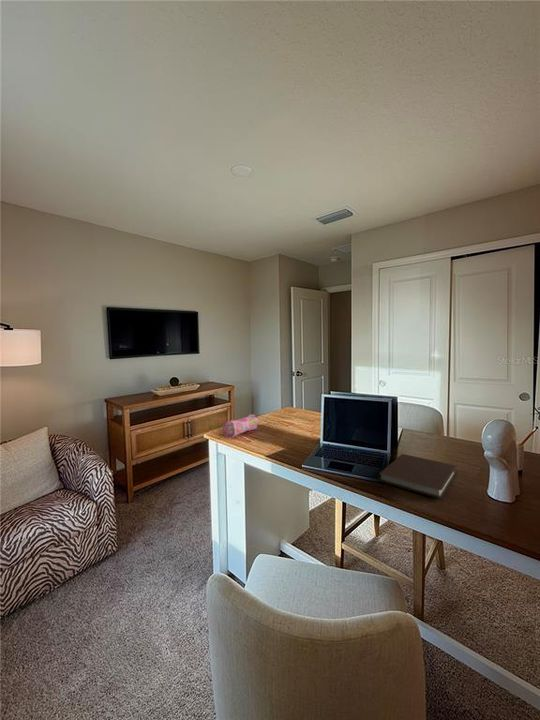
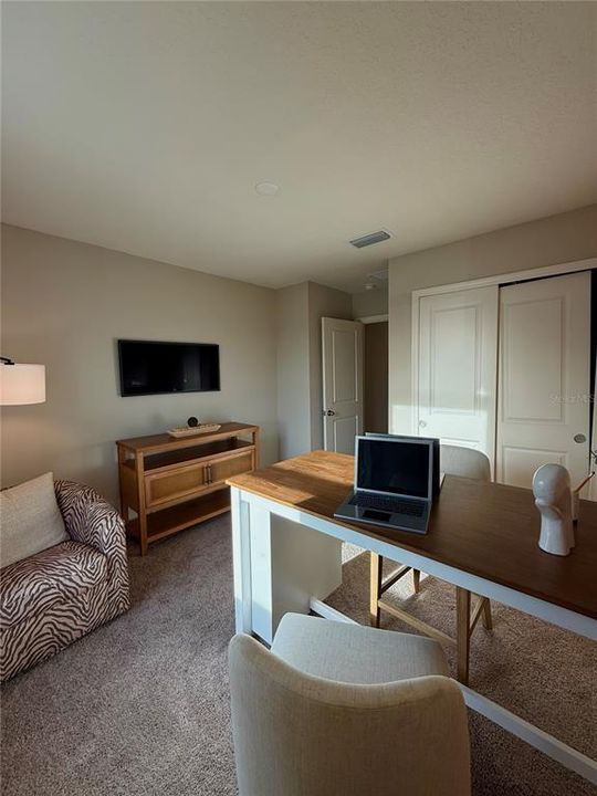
- pencil case [222,413,259,438]
- notebook [377,453,458,500]
